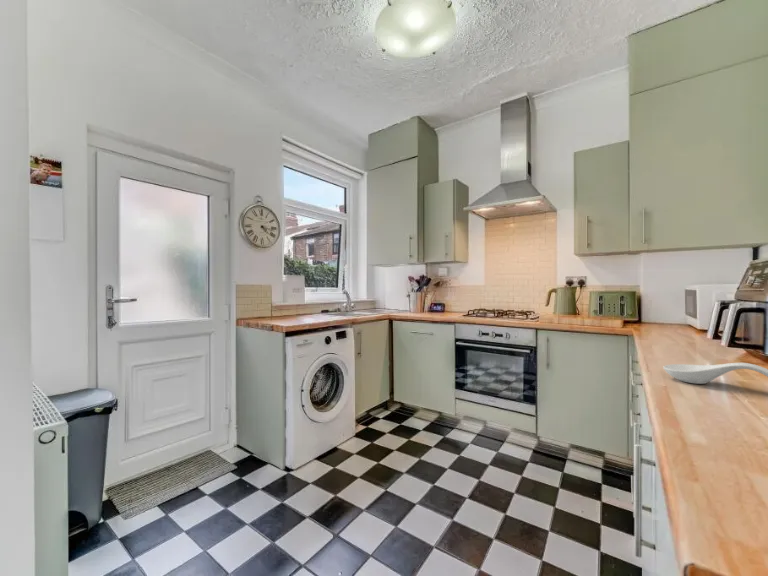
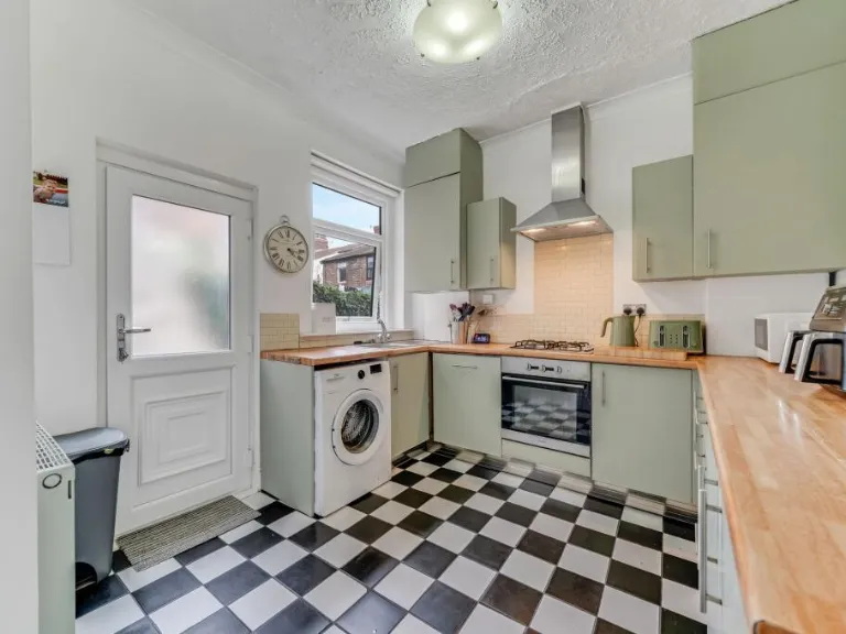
- spoon rest [662,362,768,385]
